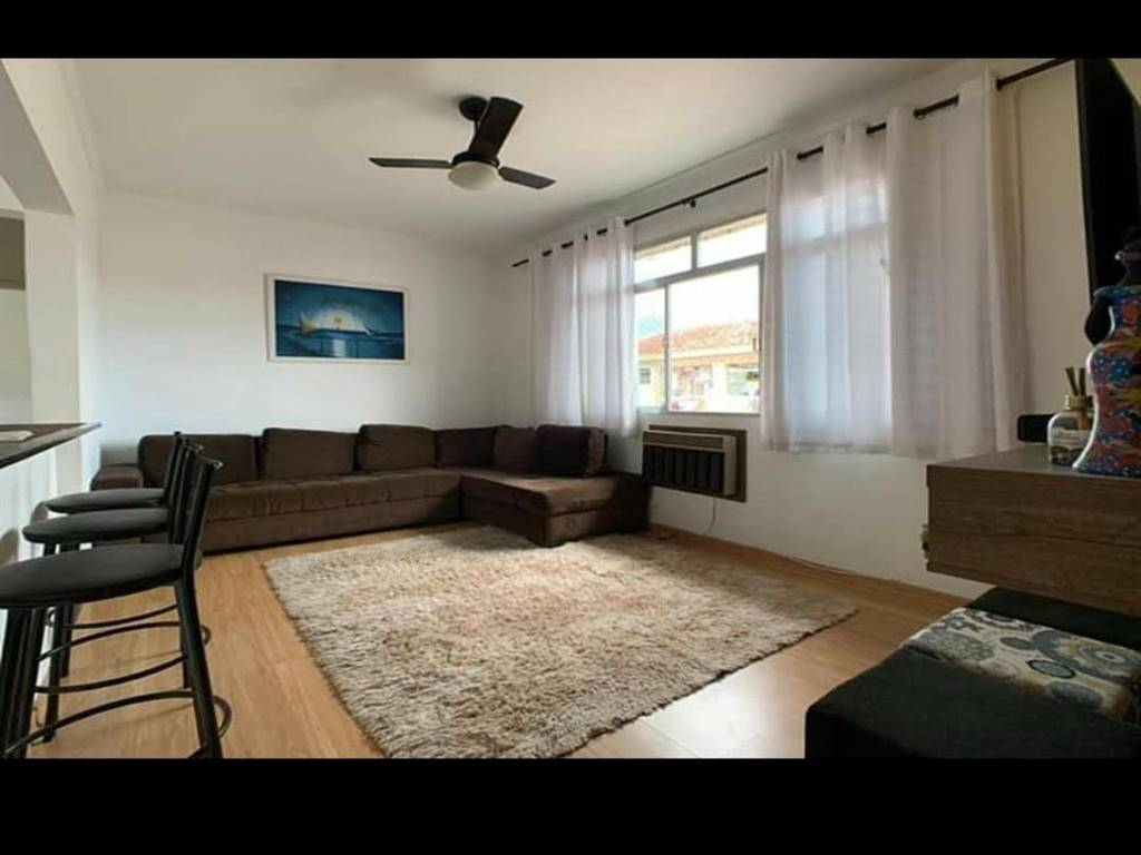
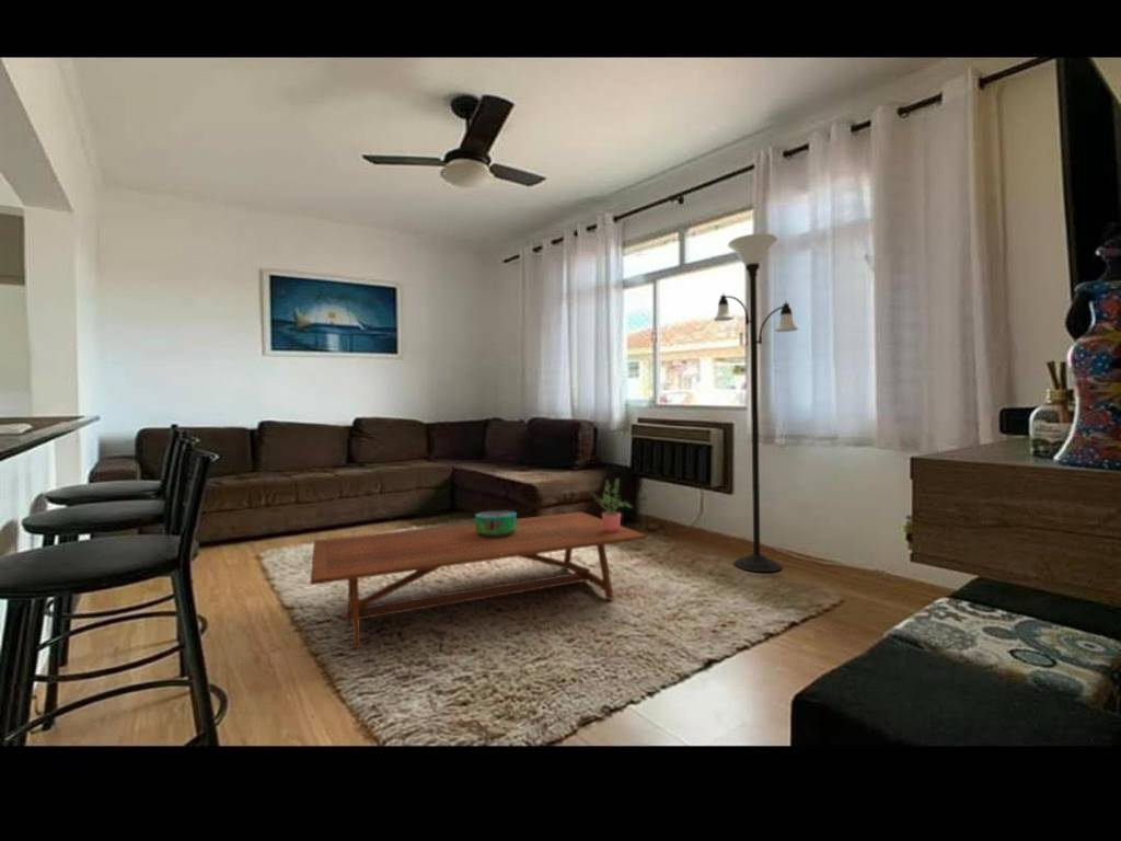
+ floor lamp [713,232,799,573]
+ potted plant [586,477,634,532]
+ coffee table [309,511,648,649]
+ decorative bowl [474,510,518,538]
